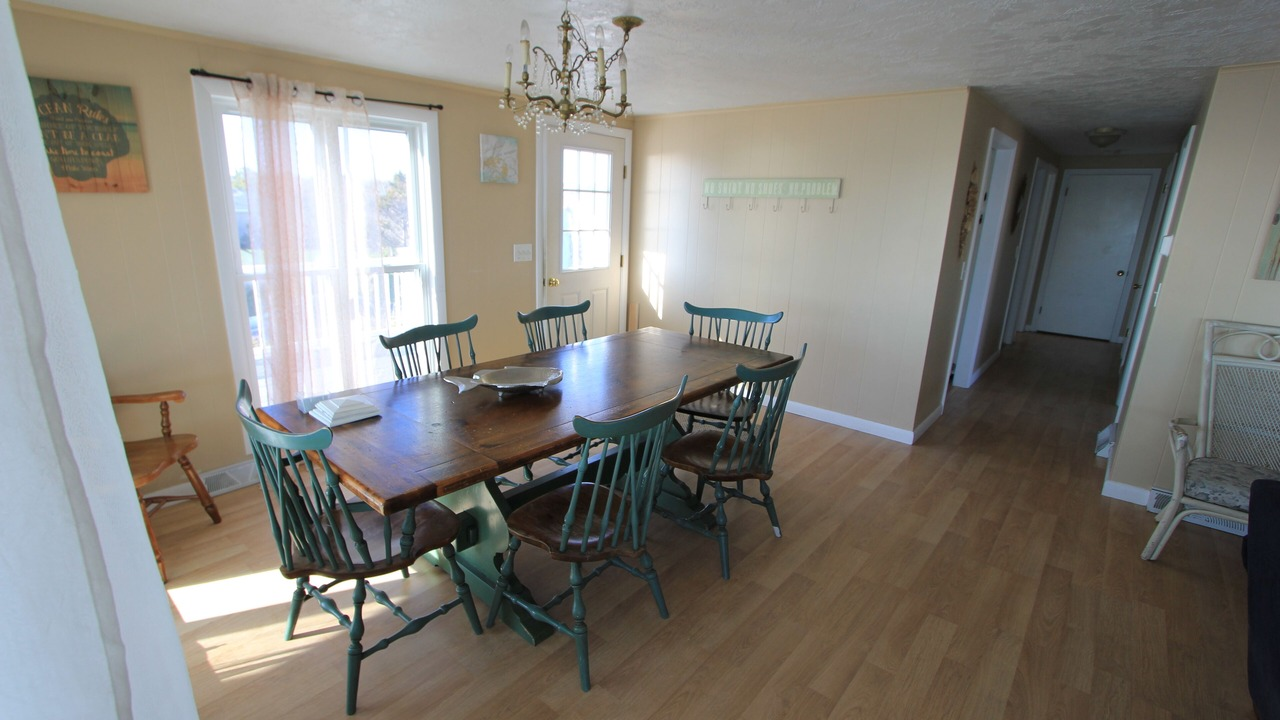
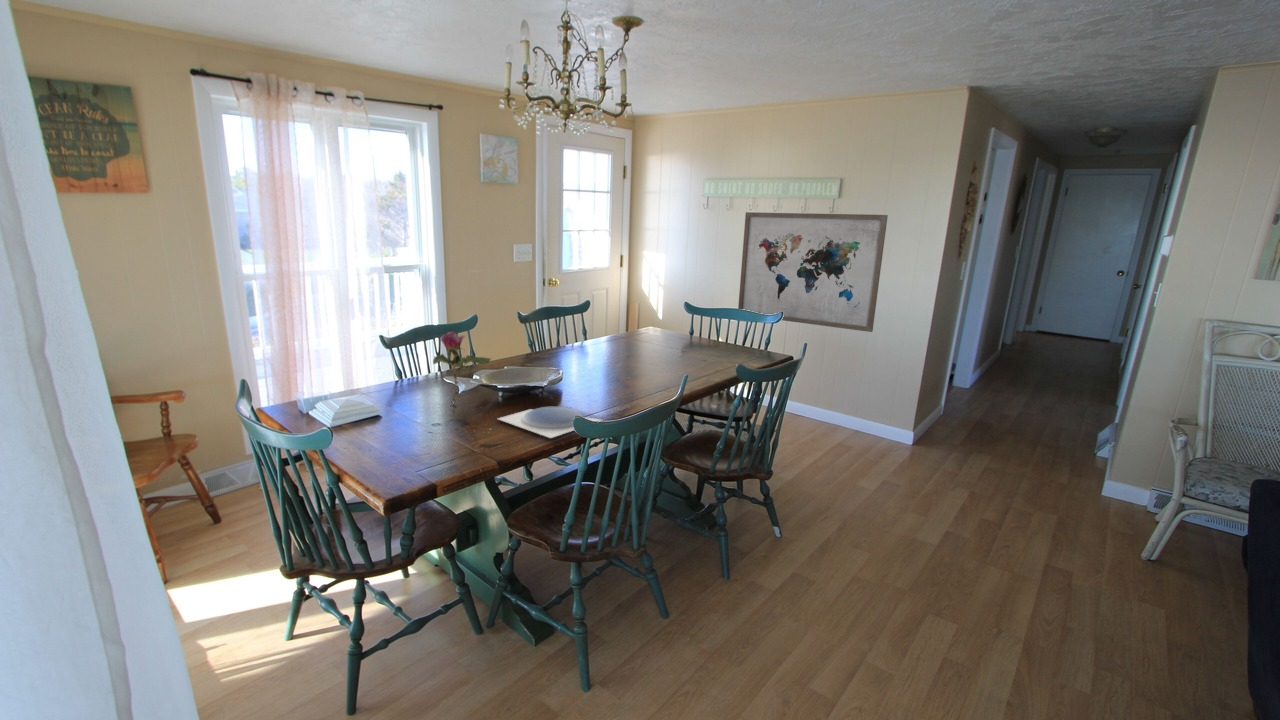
+ flower [432,330,493,417]
+ wall art [737,211,889,333]
+ plate [497,406,603,439]
